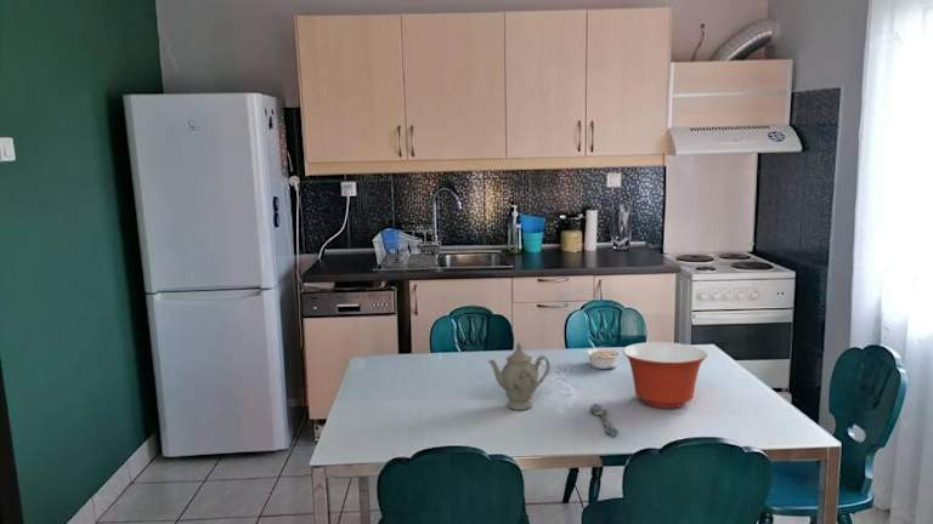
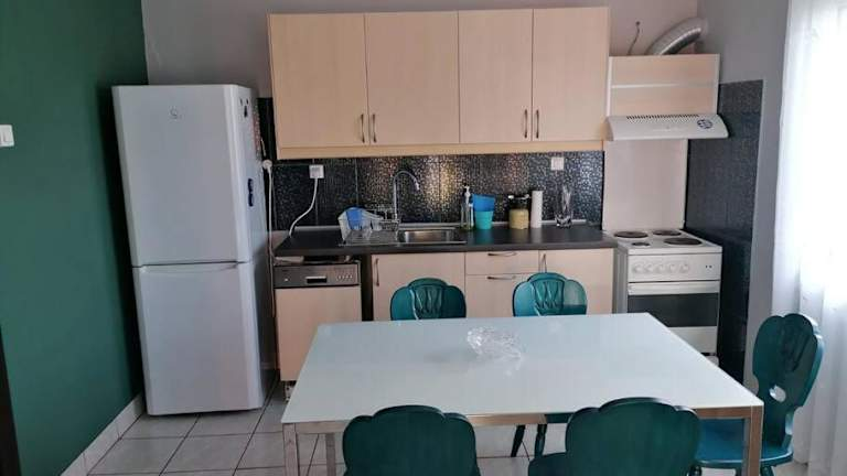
- spoon [590,403,618,437]
- legume [586,347,623,370]
- mixing bowl [622,341,708,409]
- chinaware [487,341,552,411]
